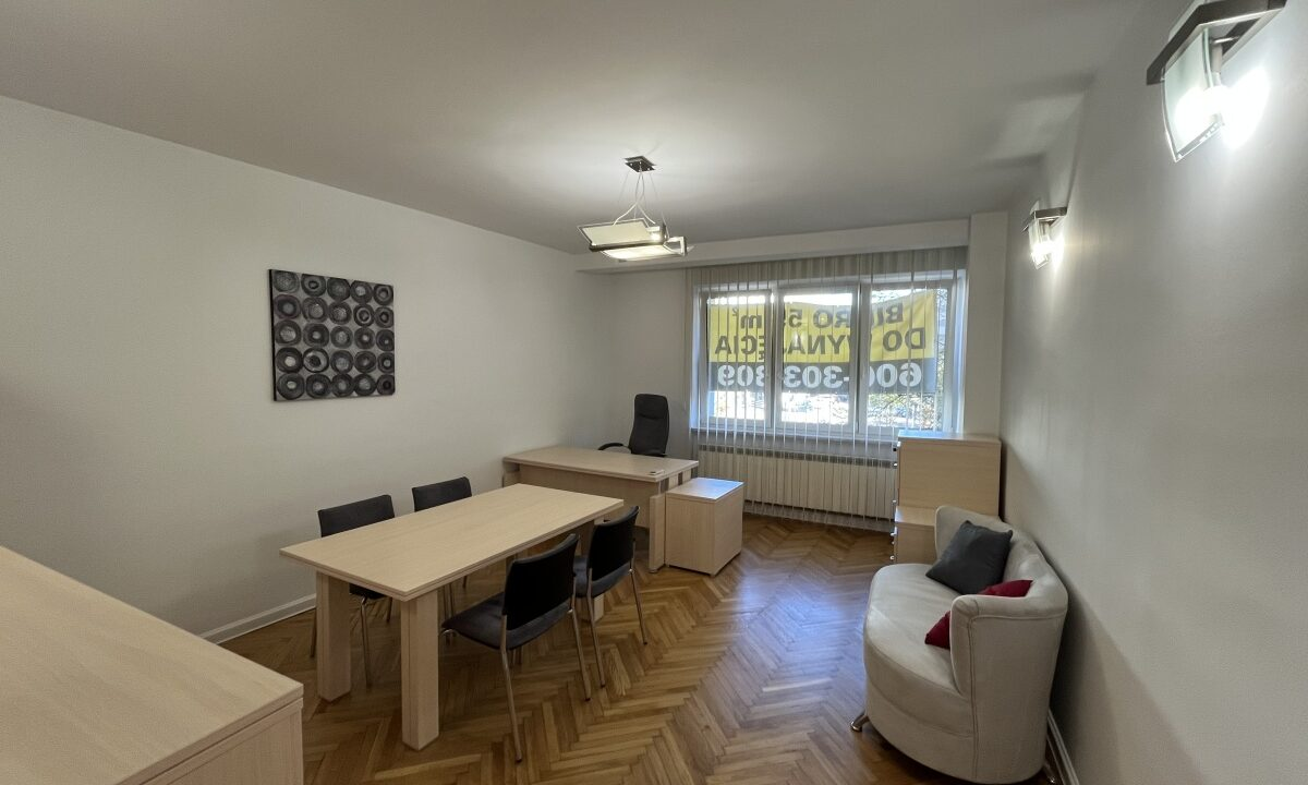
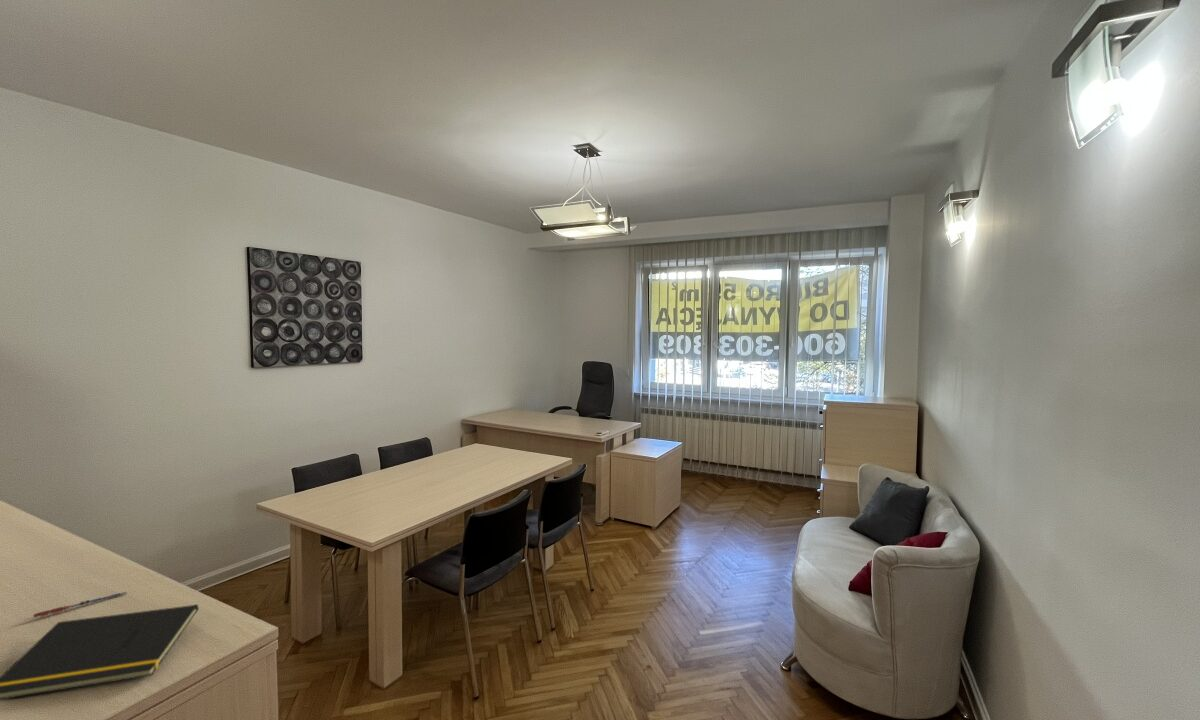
+ pen [33,591,128,618]
+ notepad [0,604,200,701]
